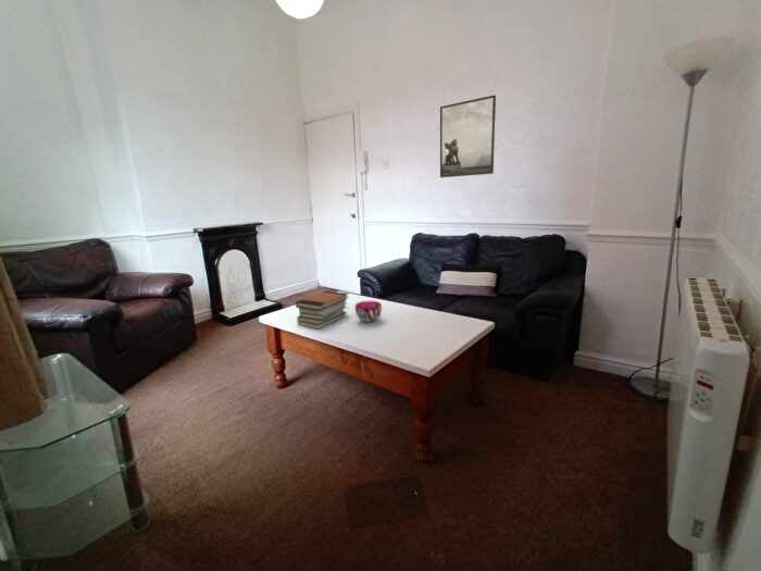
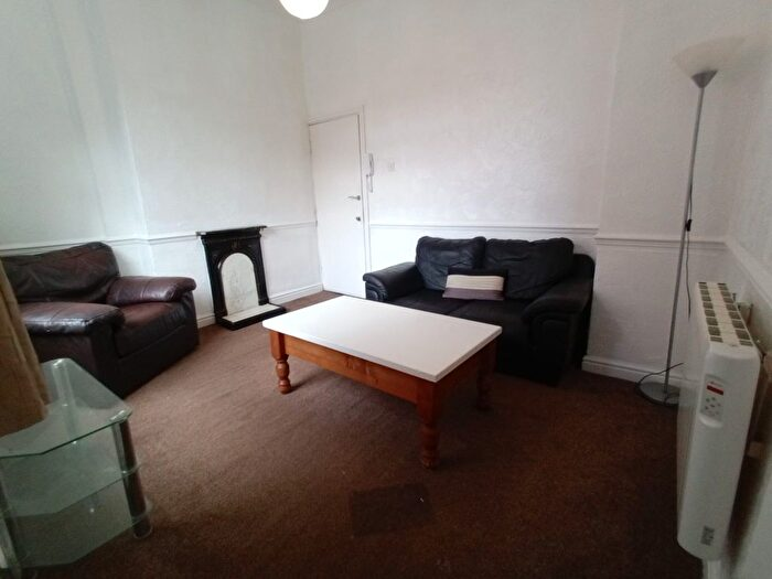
- decorative bowl [354,300,383,323]
- book stack [295,289,350,331]
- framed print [439,95,497,178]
